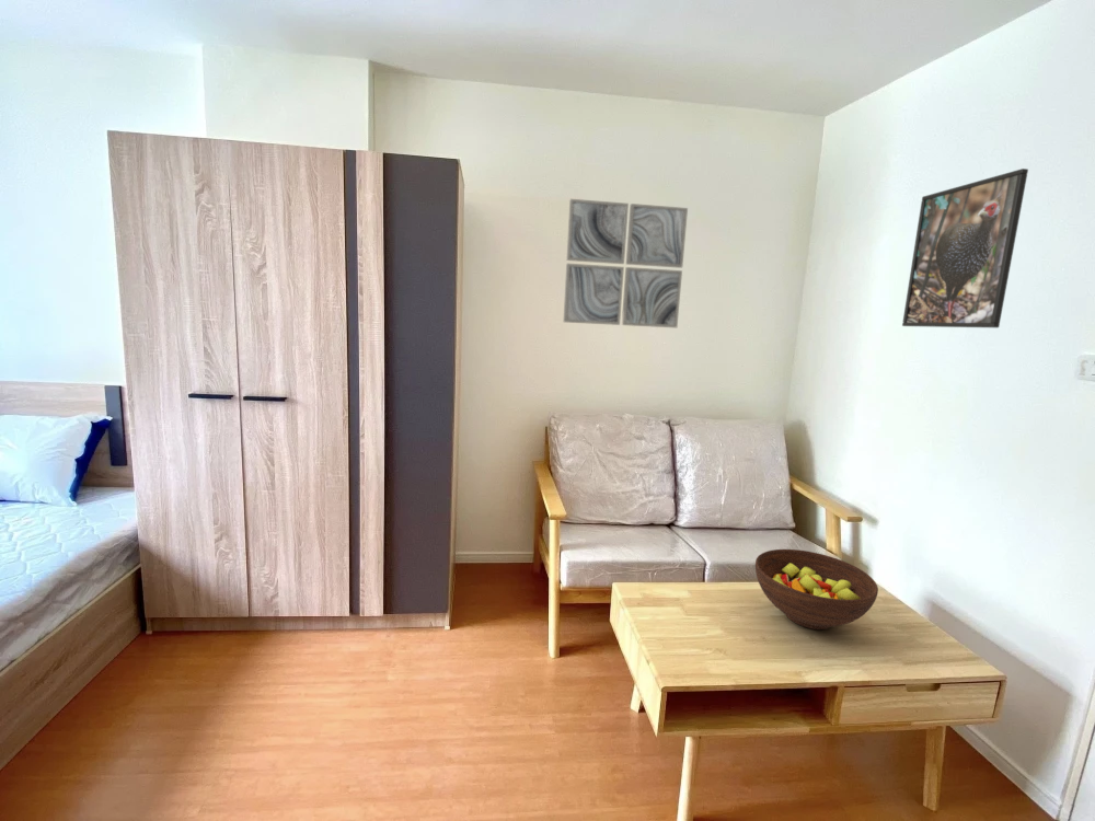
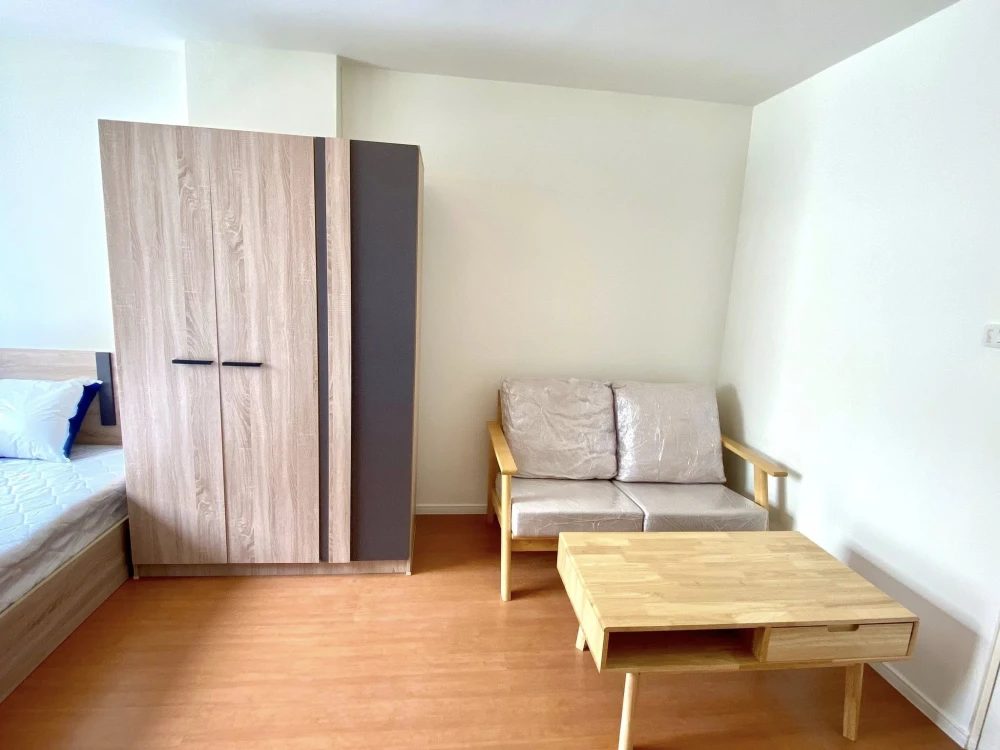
- wall art [563,198,689,328]
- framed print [901,167,1029,328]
- fruit bowl [754,548,879,631]
